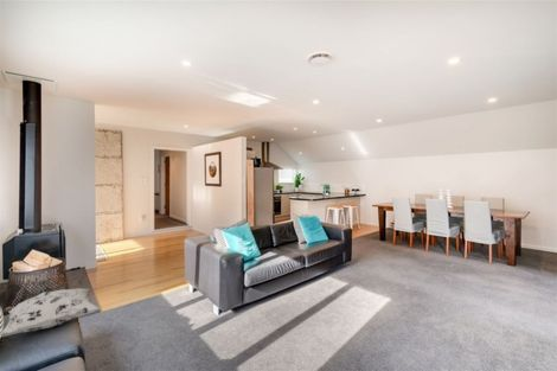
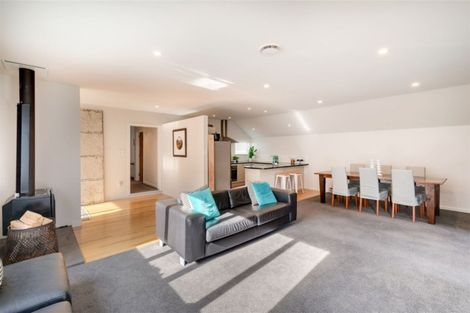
- decorative pillow [0,287,100,338]
